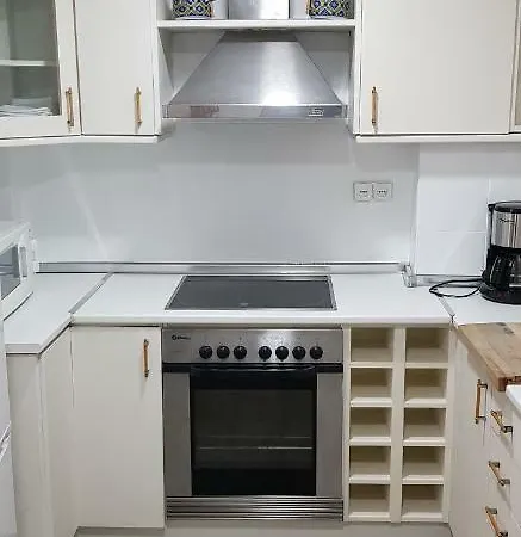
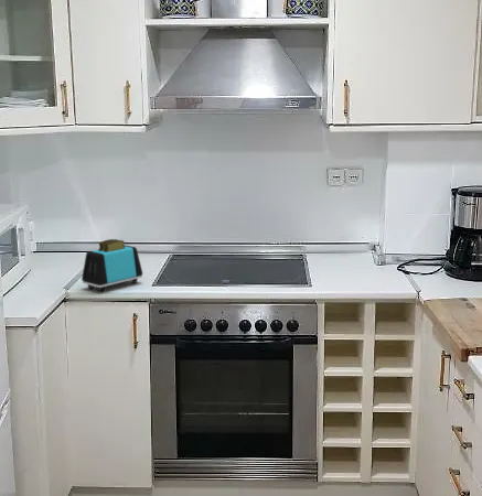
+ toaster [81,238,143,292]
